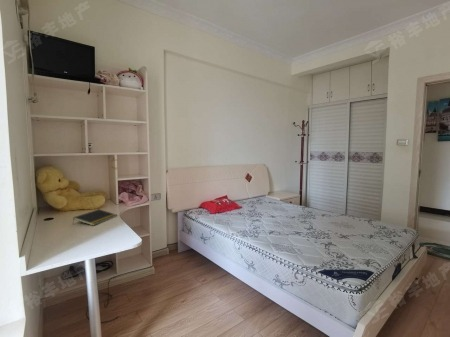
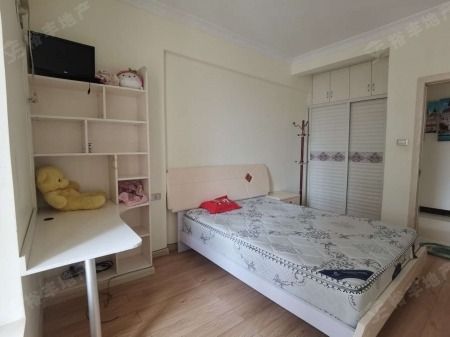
- notepad [72,208,118,227]
